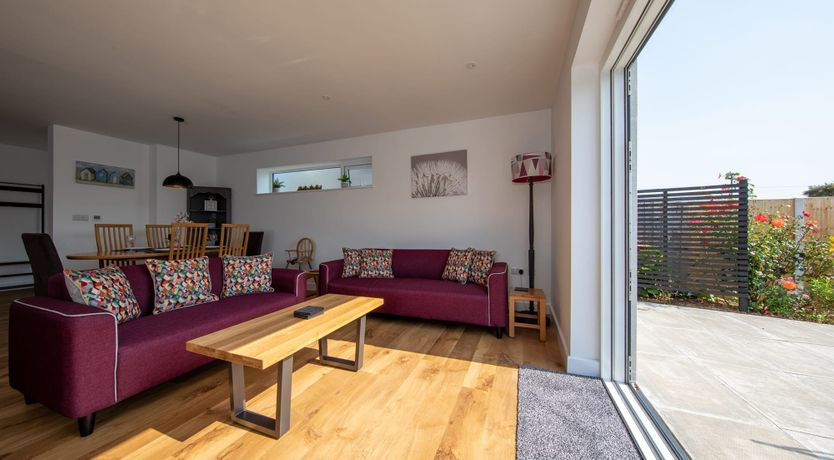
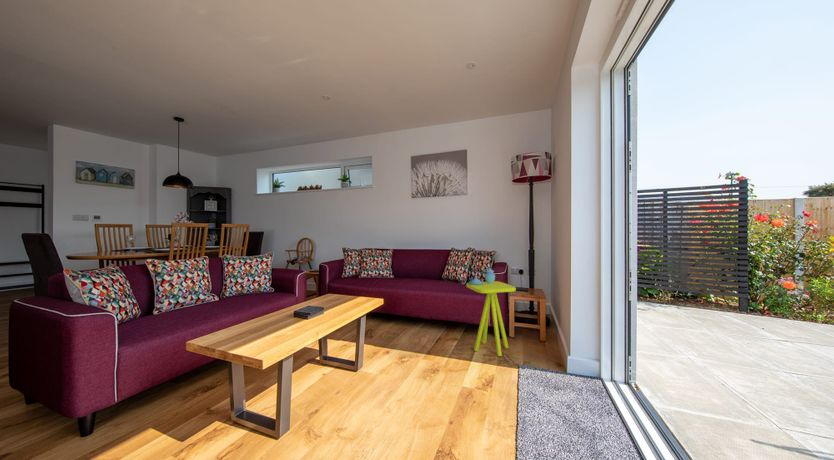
+ decorative jar [467,267,496,285]
+ side table [466,280,517,357]
